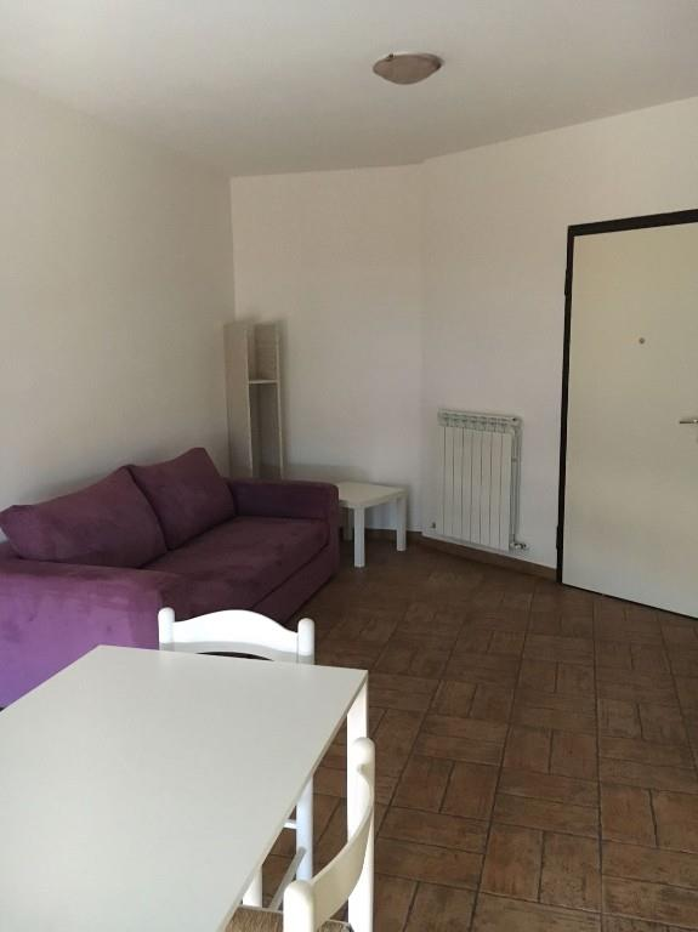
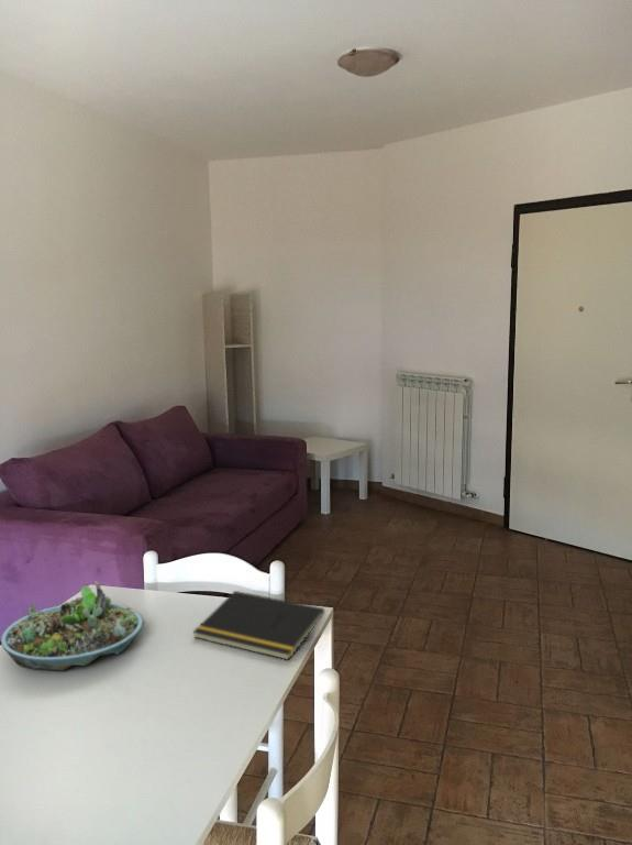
+ notepad [192,590,325,661]
+ succulent planter [0,580,145,671]
